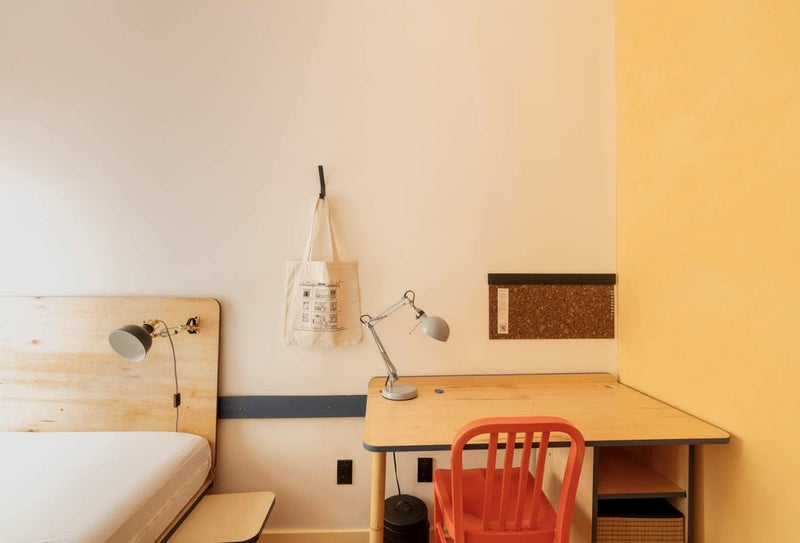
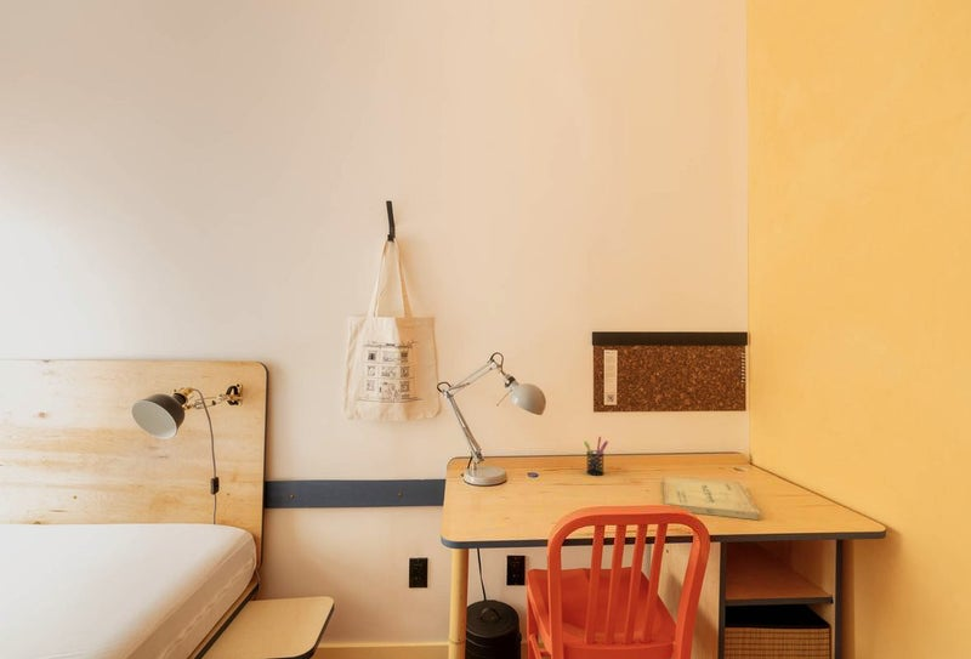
+ pen holder [583,436,609,477]
+ book [661,475,761,521]
